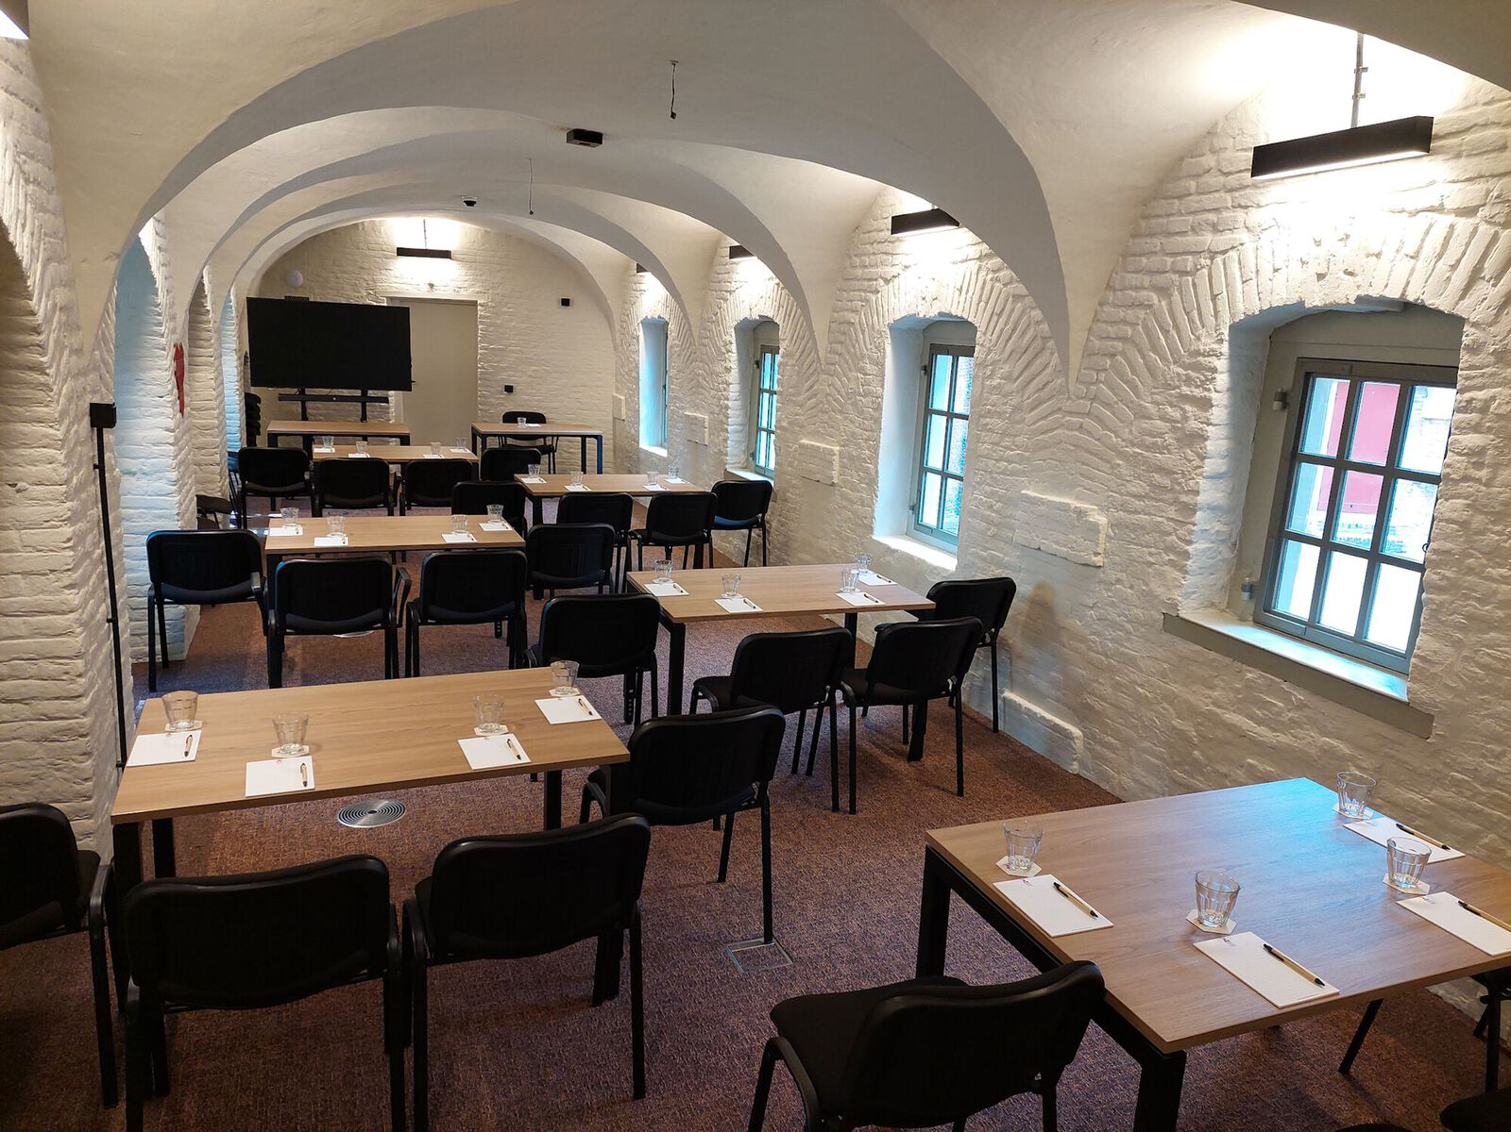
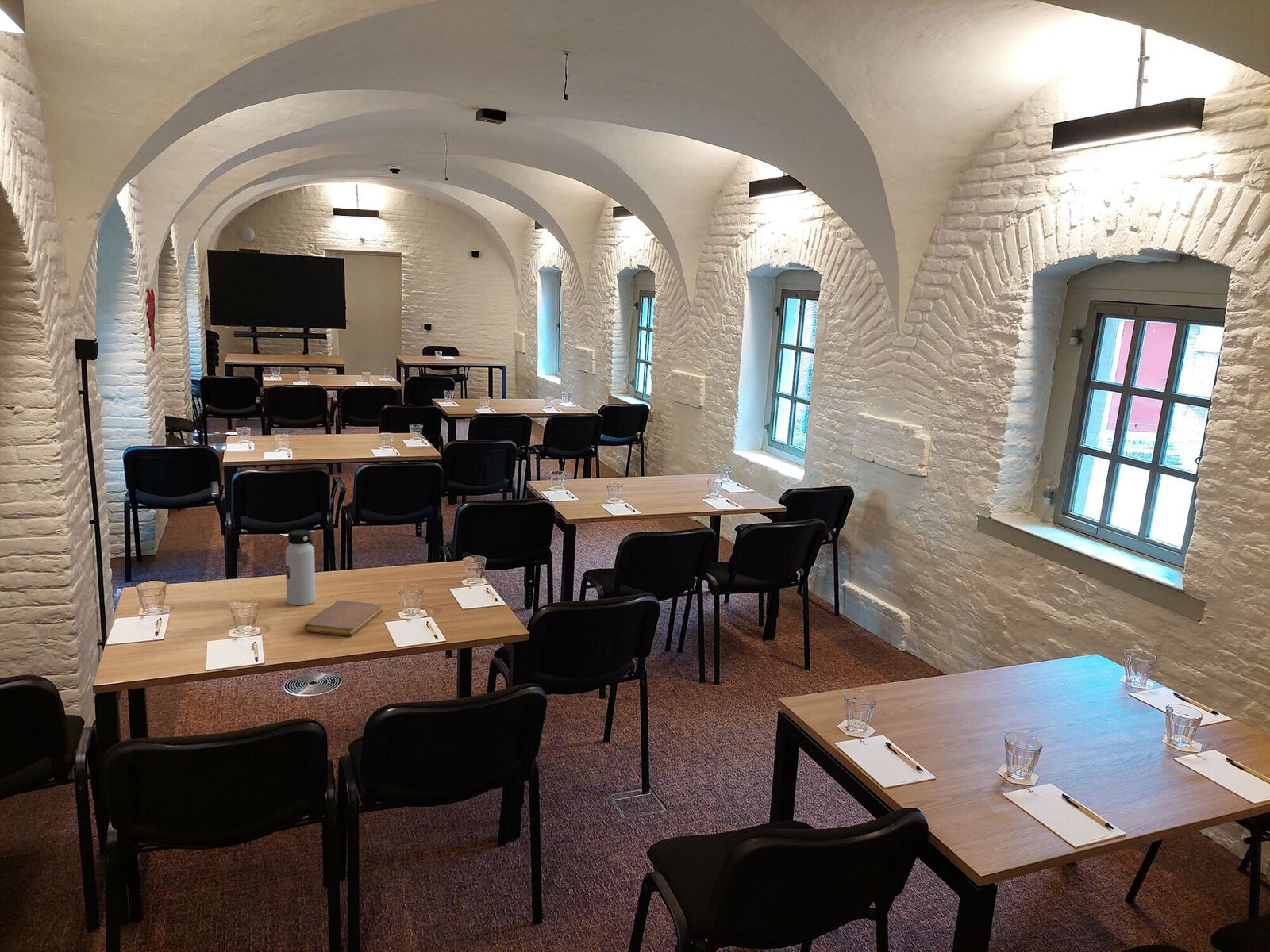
+ notebook [304,600,383,637]
+ water bottle [285,529,316,606]
